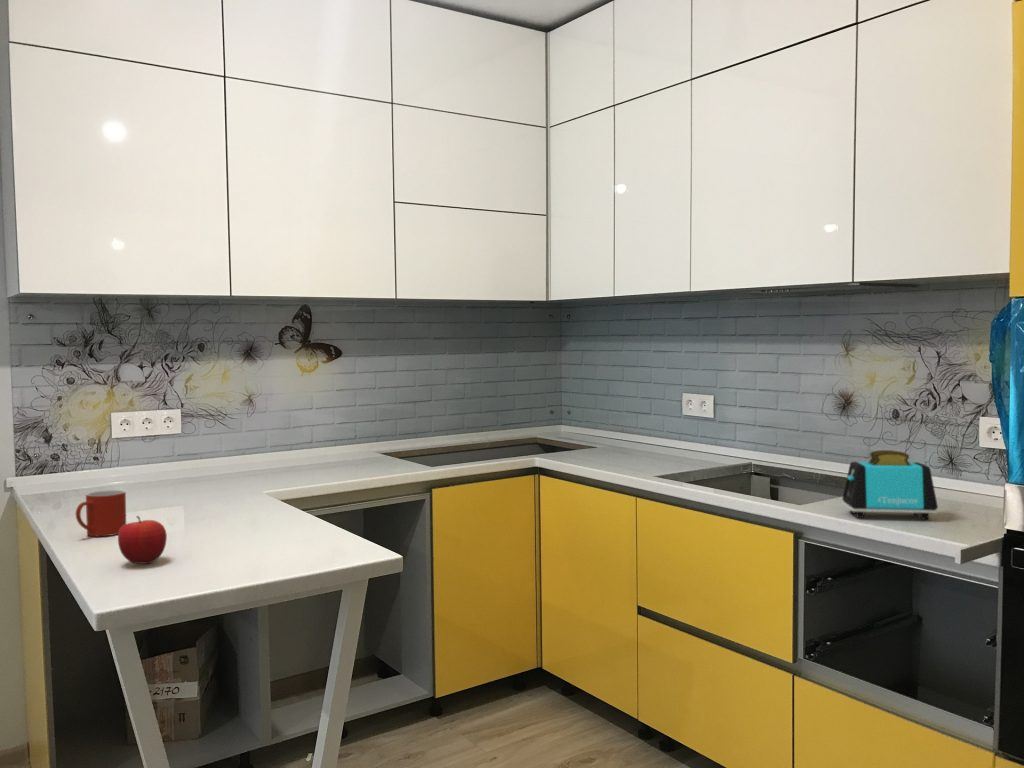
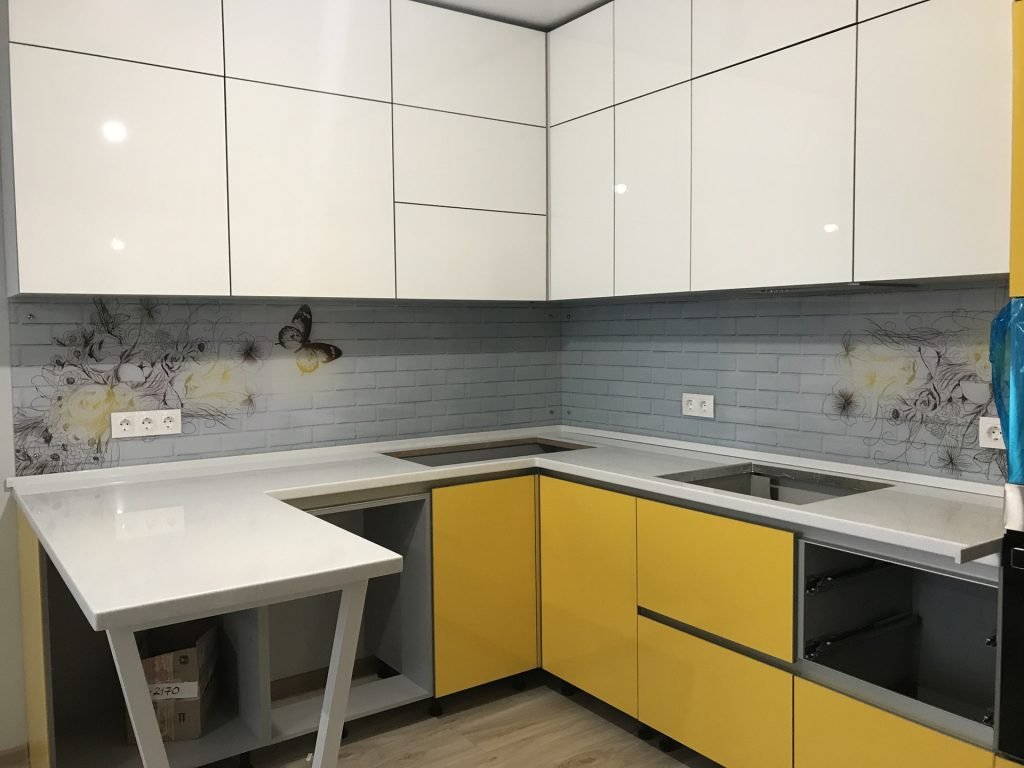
- mug [75,489,127,537]
- fruit [117,515,168,565]
- toaster [841,449,939,520]
